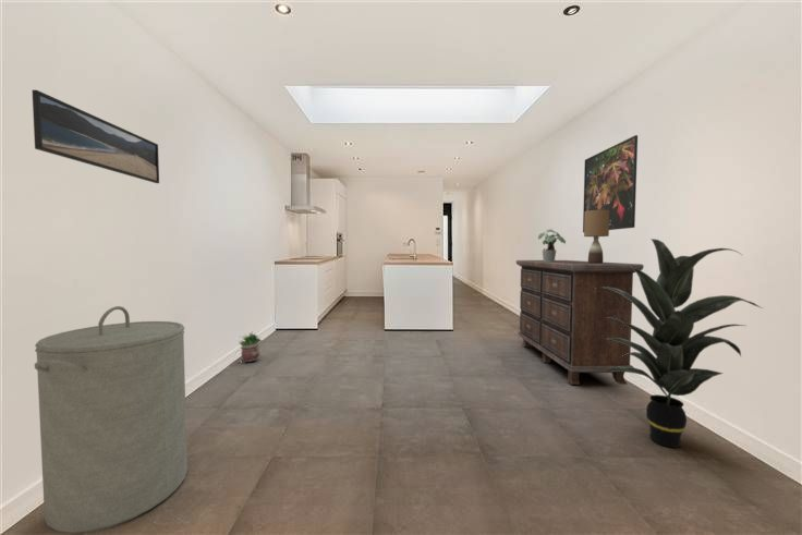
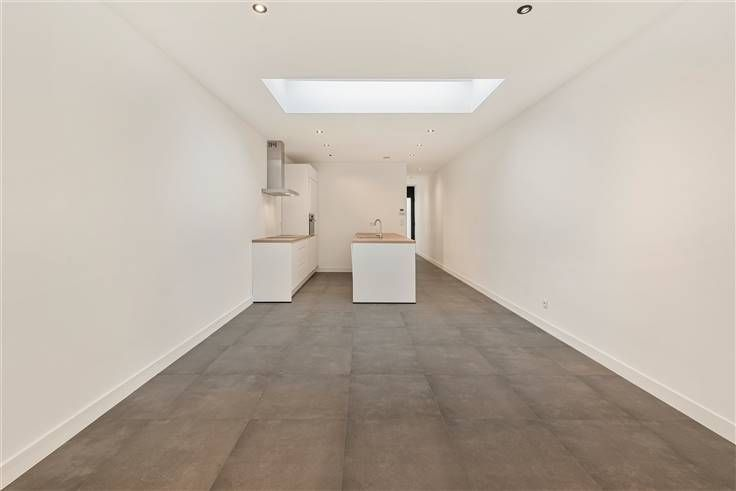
- laundry hamper [34,305,189,534]
- indoor plant [595,238,764,449]
- dresser [515,259,645,386]
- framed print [32,89,160,184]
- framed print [582,134,639,233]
- table lamp [583,210,610,264]
- potted plant [537,229,567,262]
- potted plant [238,330,264,363]
